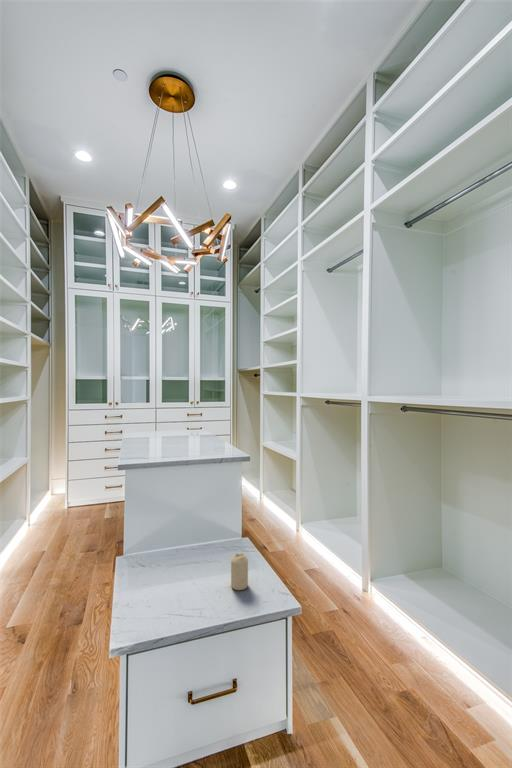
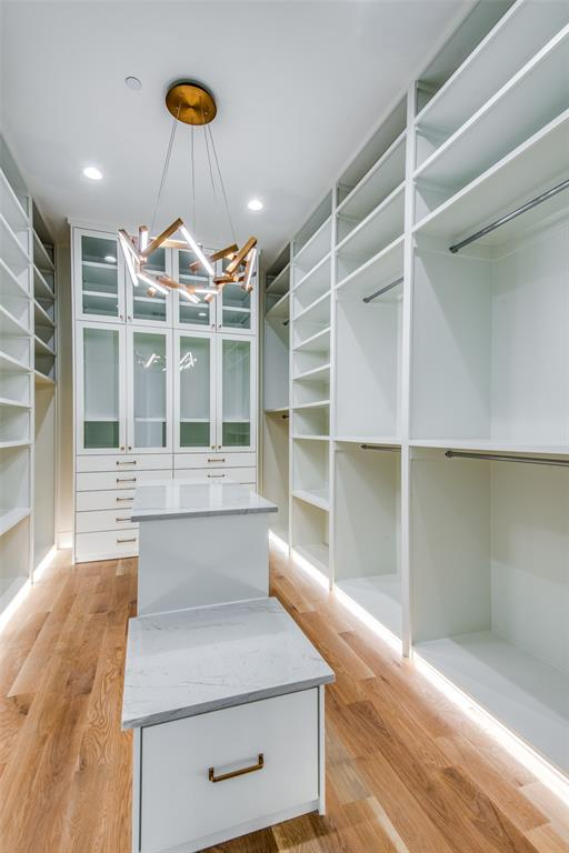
- candle [230,553,249,591]
